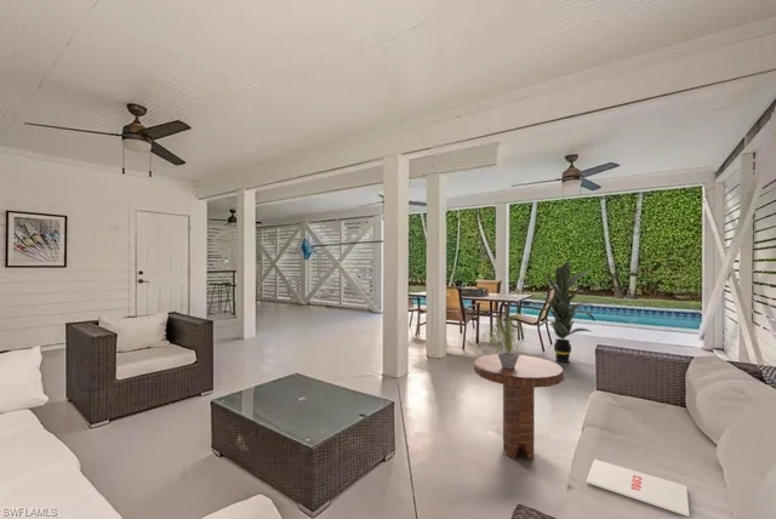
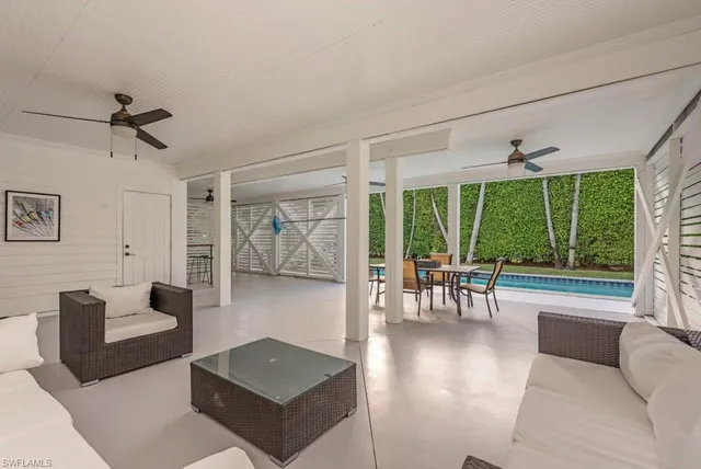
- side table [473,353,565,461]
- indoor plant [534,260,597,364]
- magazine [586,458,691,518]
- potted plant [480,308,526,369]
